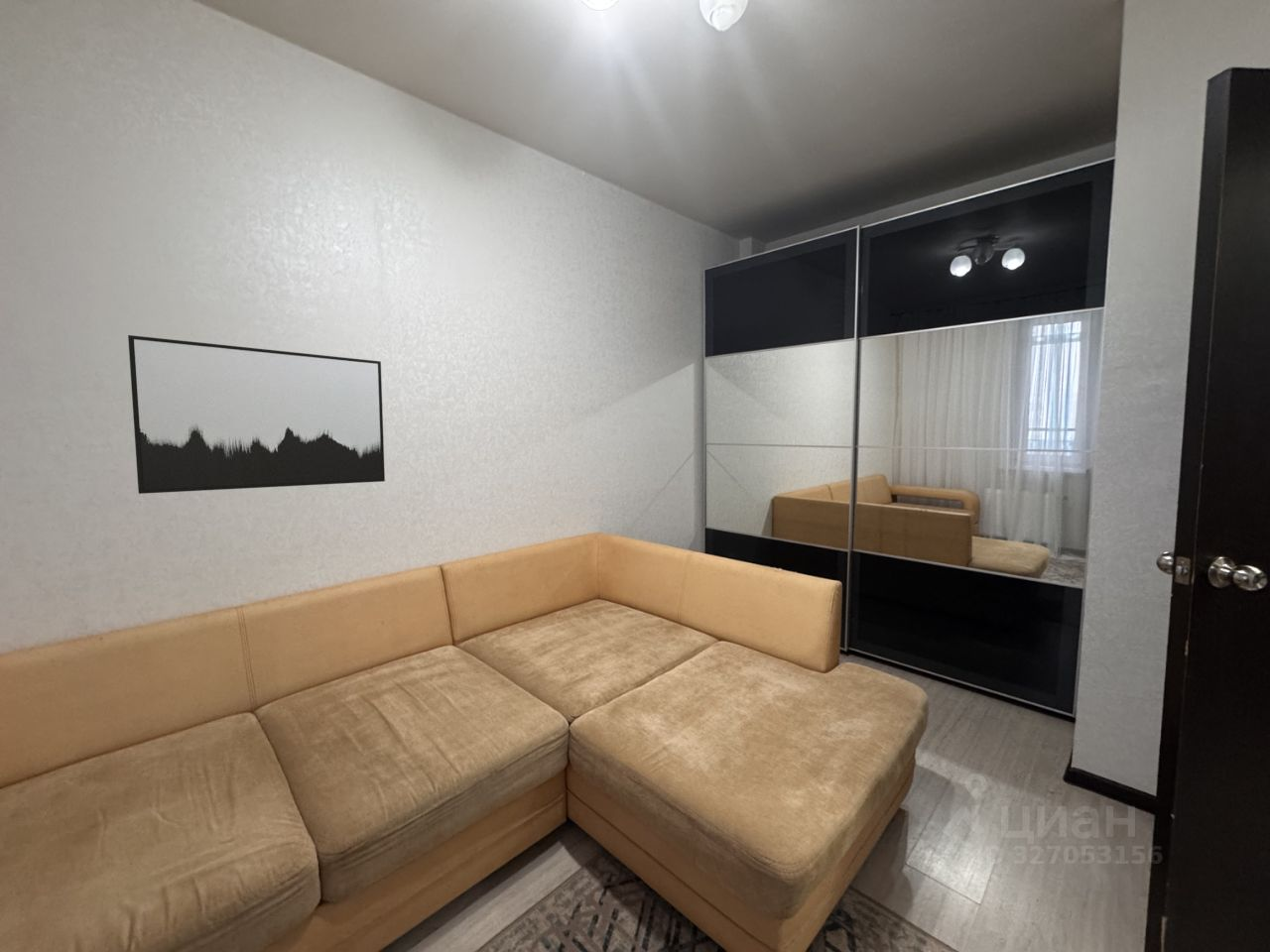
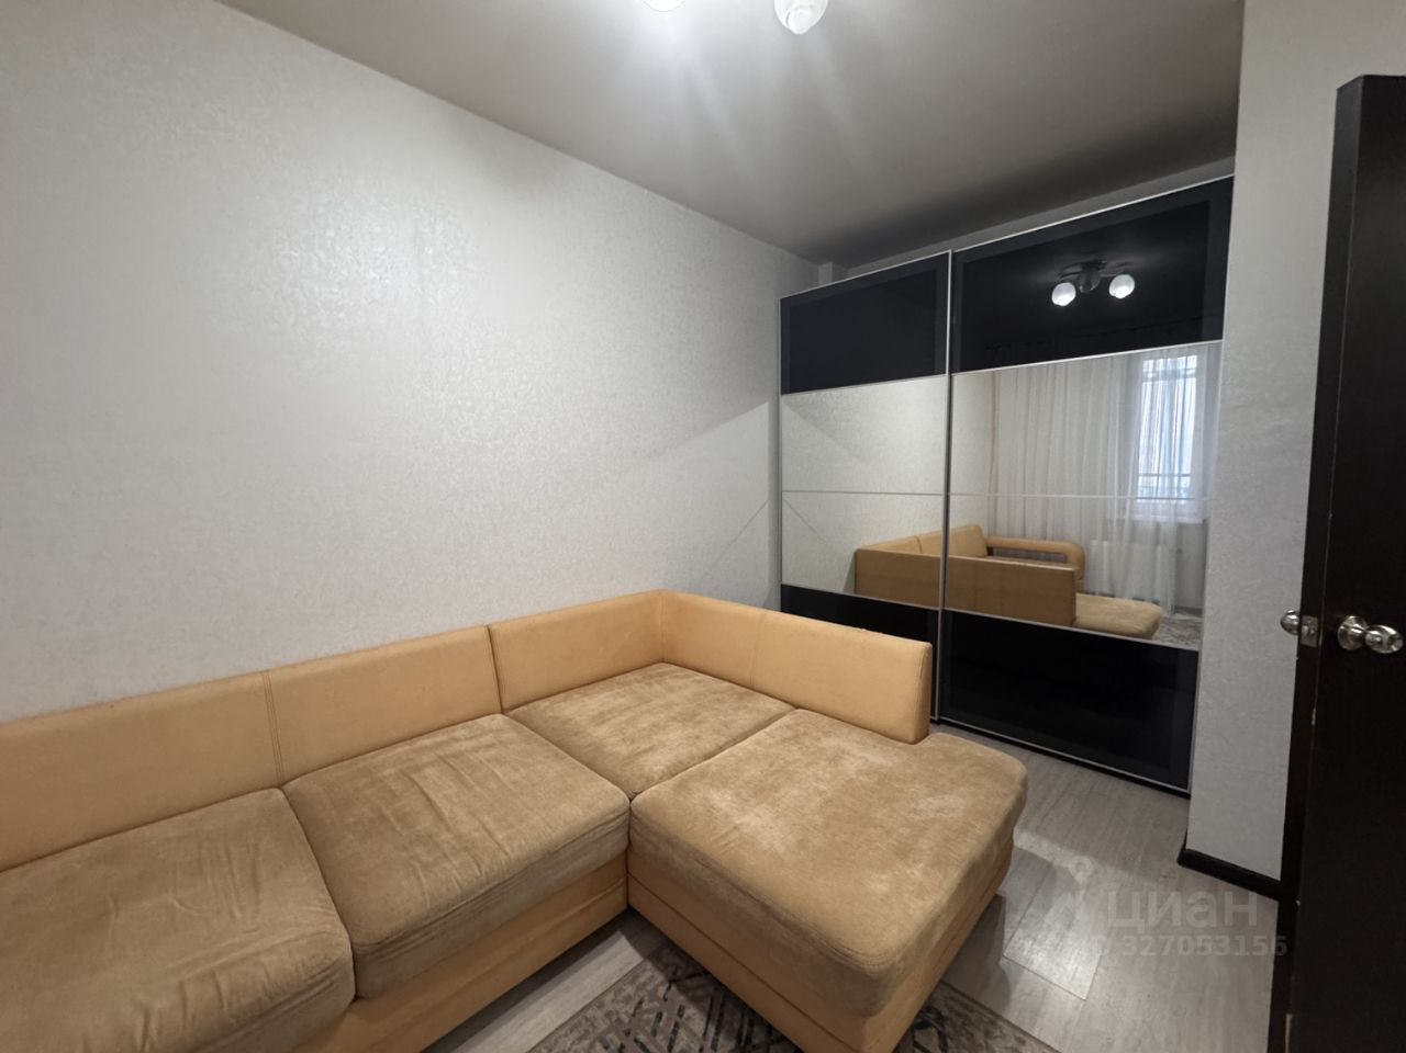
- wall art [127,334,386,495]
